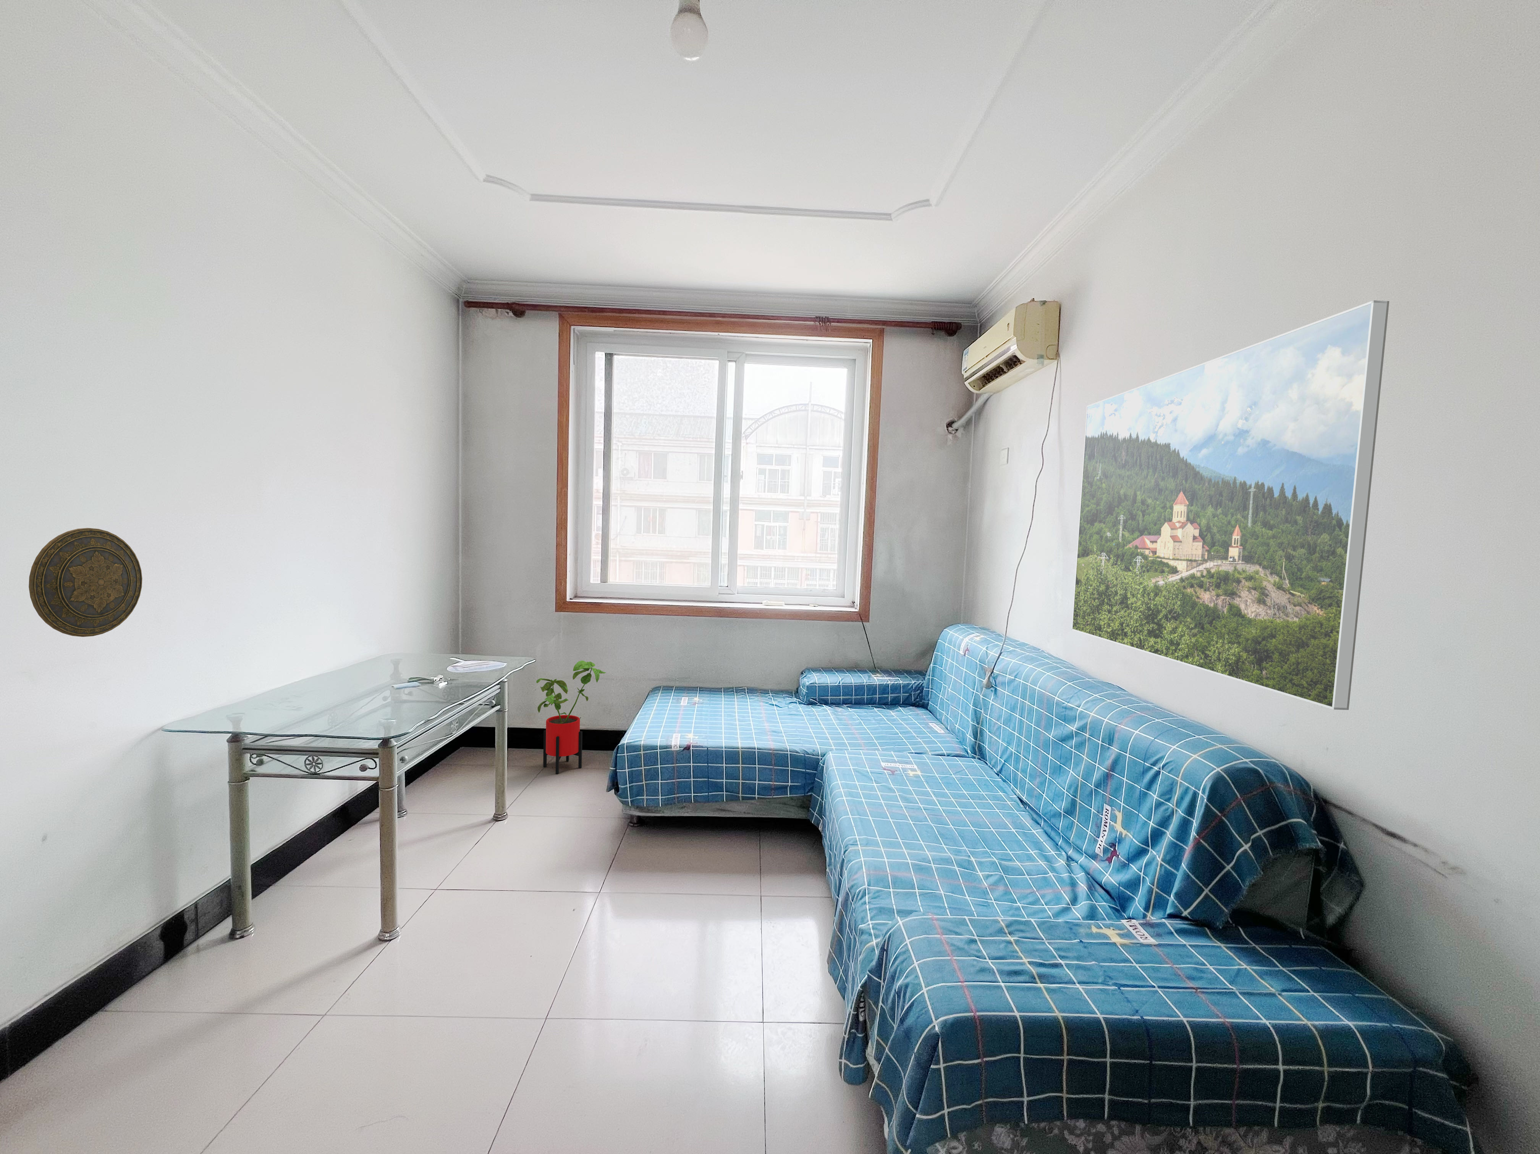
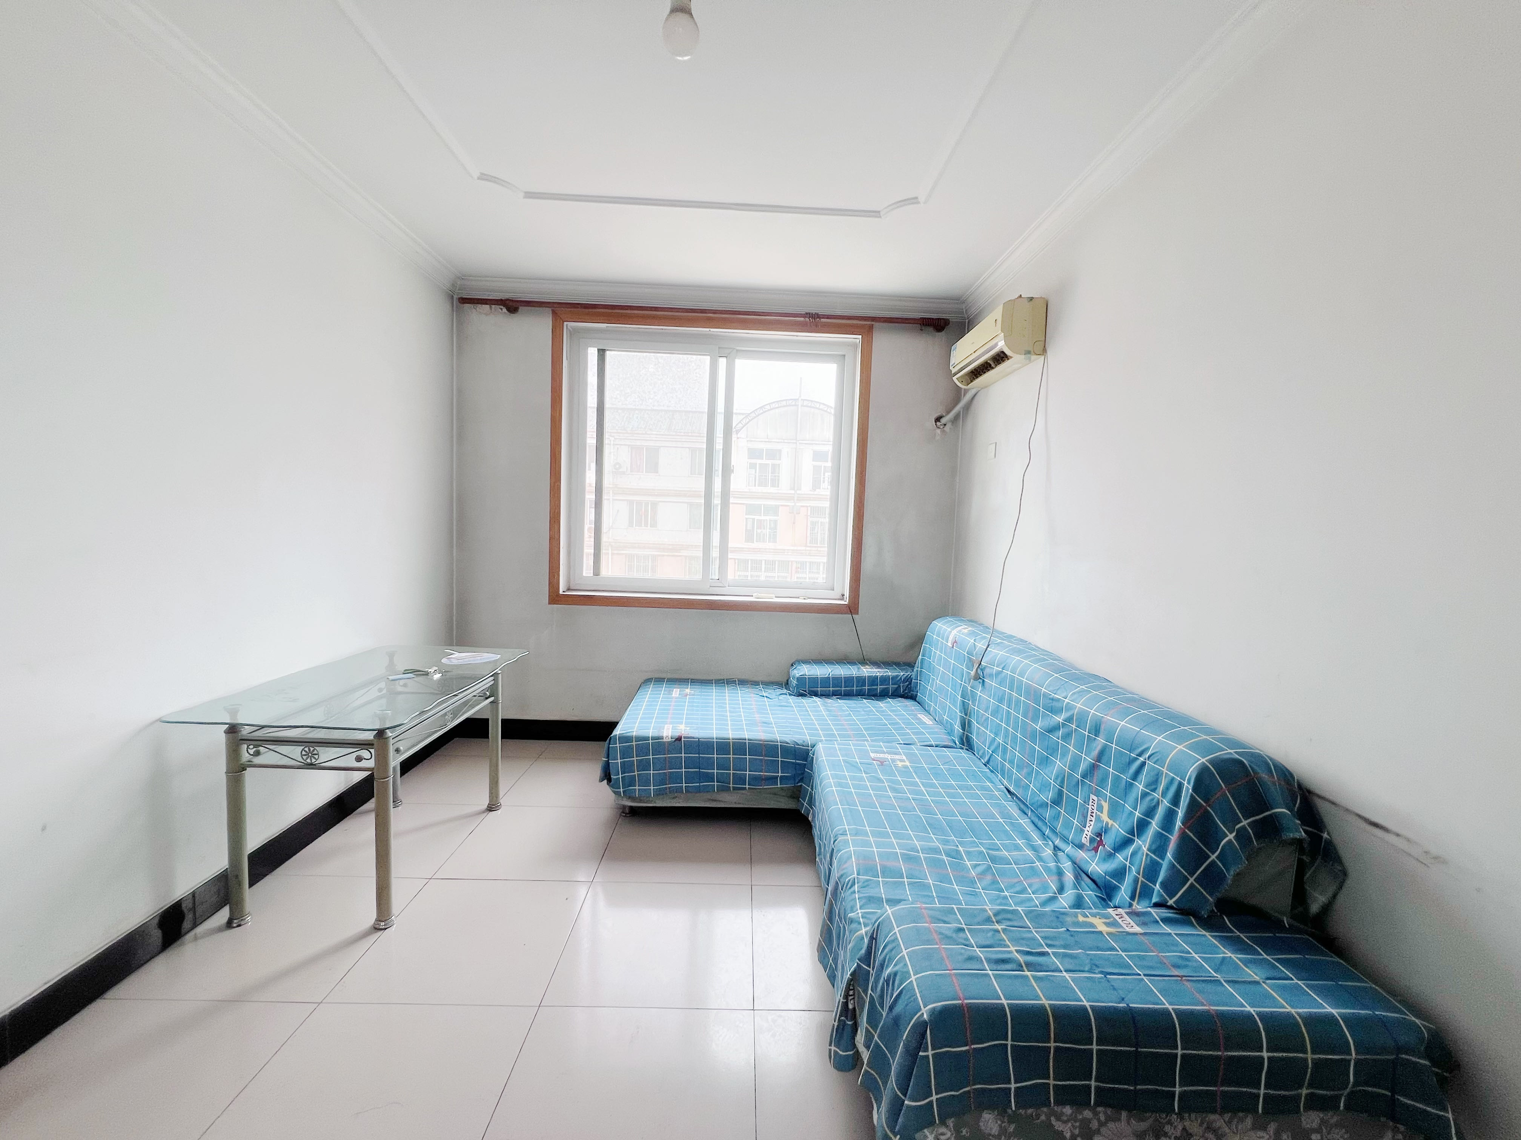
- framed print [1072,299,1390,710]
- decorative plate [28,527,143,638]
- house plant [536,661,606,775]
